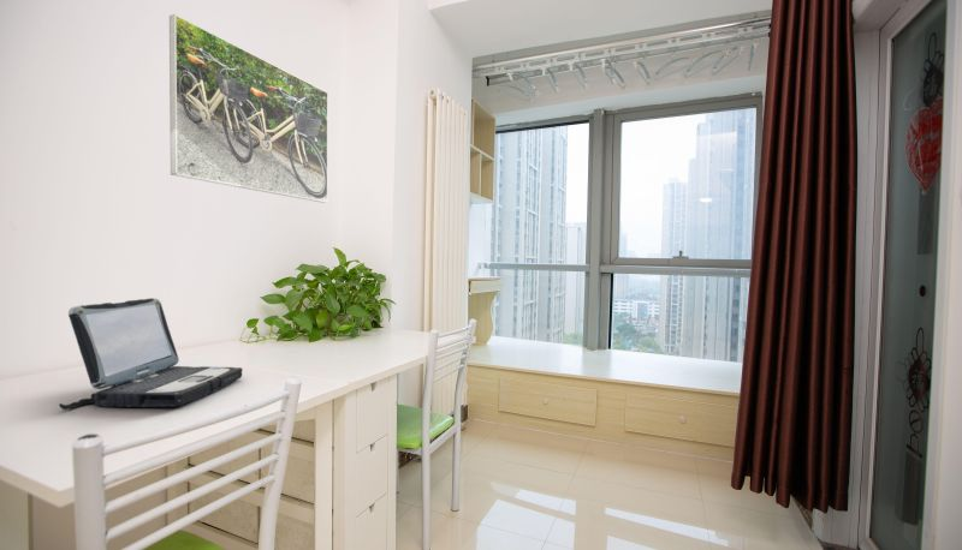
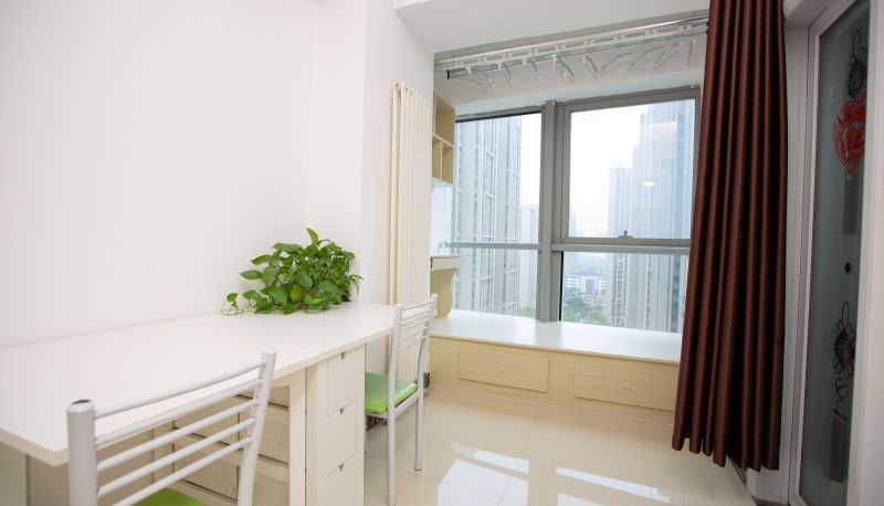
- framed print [168,13,329,204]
- laptop [58,297,244,411]
